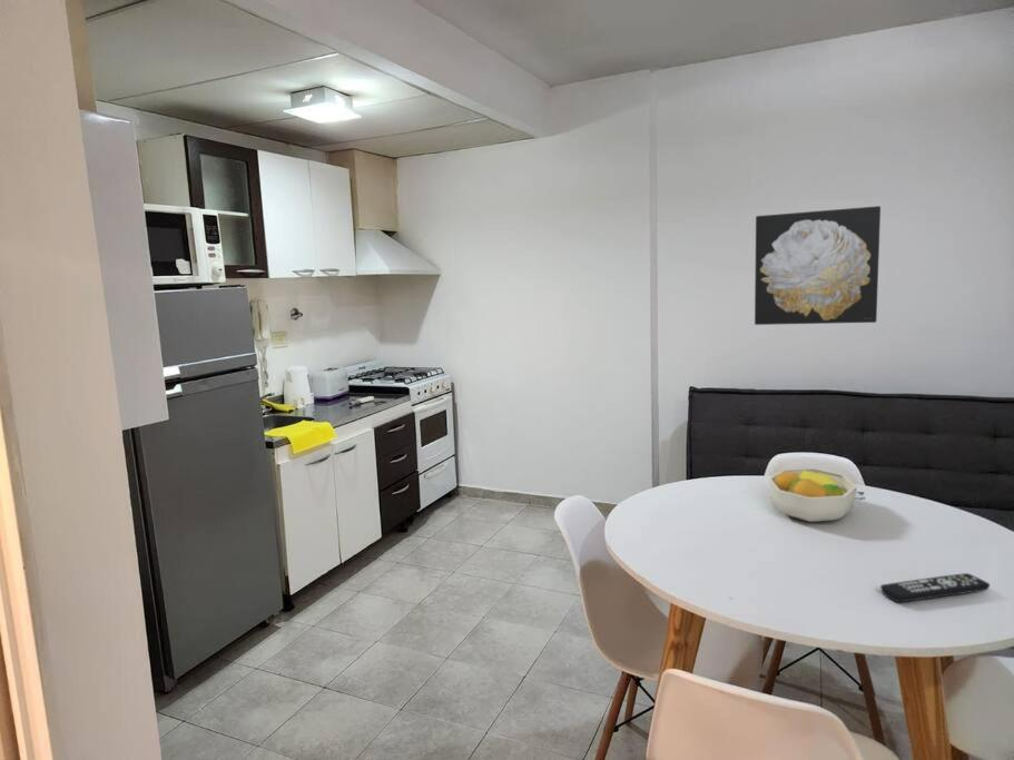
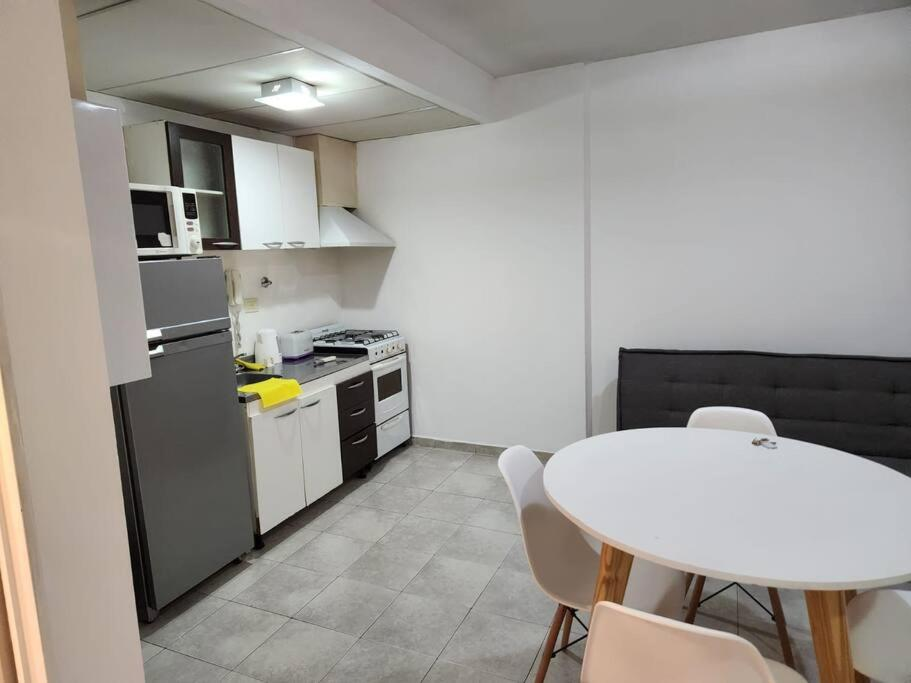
- wall art [754,205,882,326]
- fruit bowl [768,467,858,523]
- remote control [879,572,991,603]
